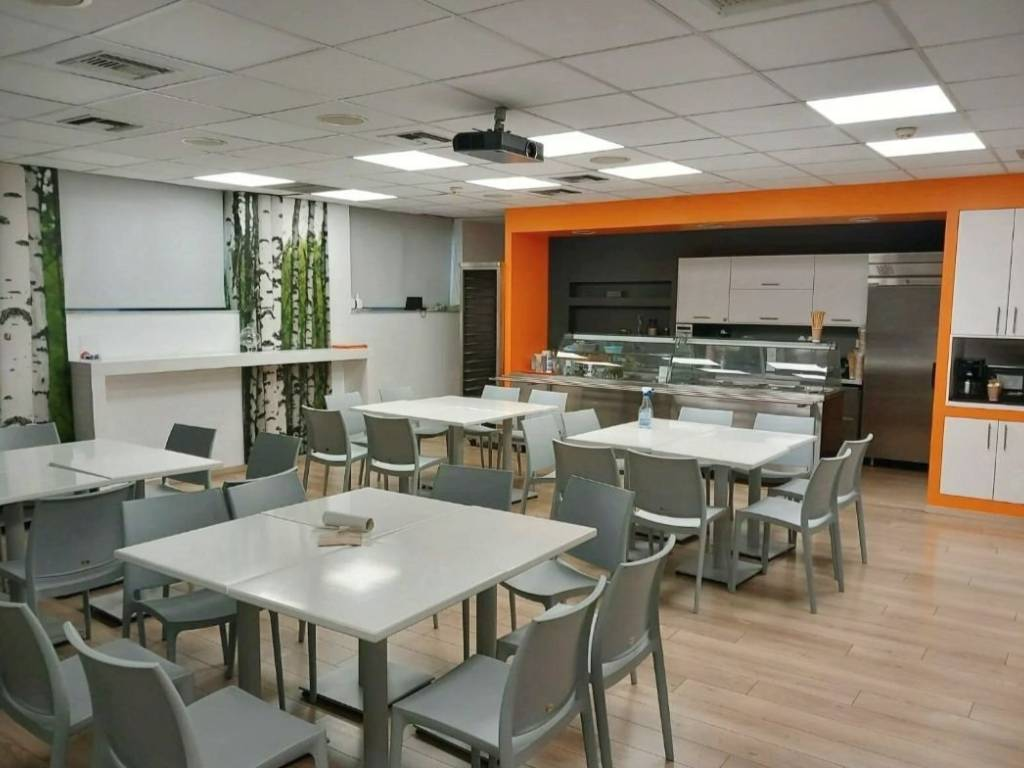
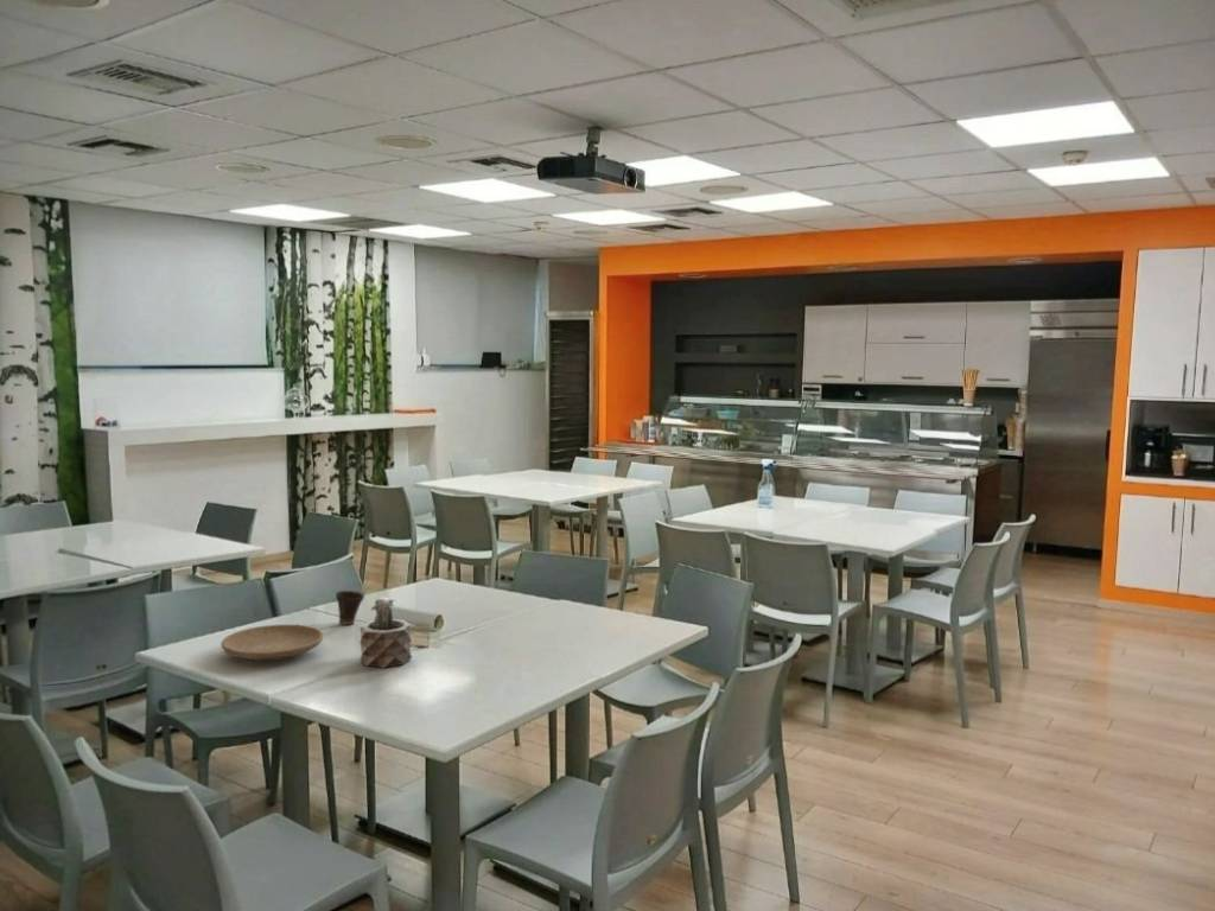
+ succulent plant [358,595,413,669]
+ cup [335,590,365,626]
+ plate [220,624,324,662]
